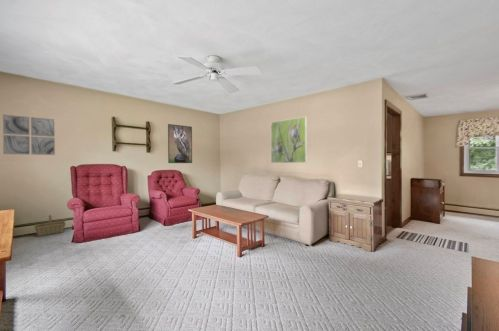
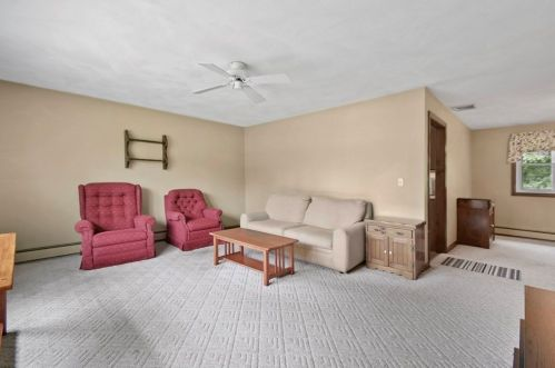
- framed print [167,123,193,164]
- basket [33,214,67,237]
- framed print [270,116,308,164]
- wall art [2,114,56,156]
